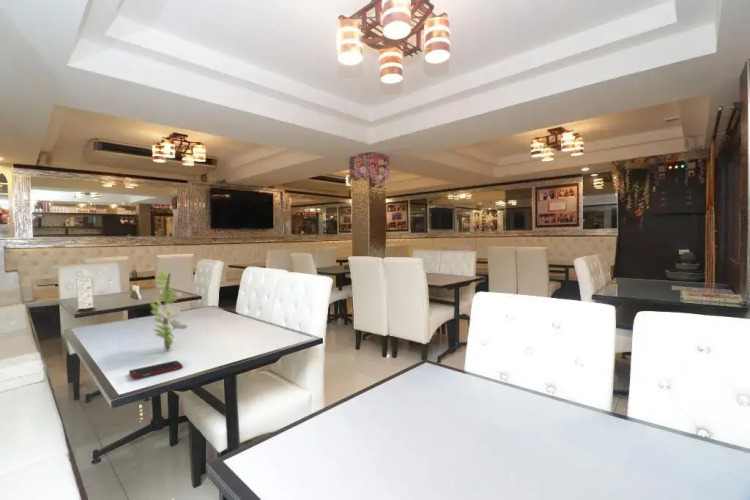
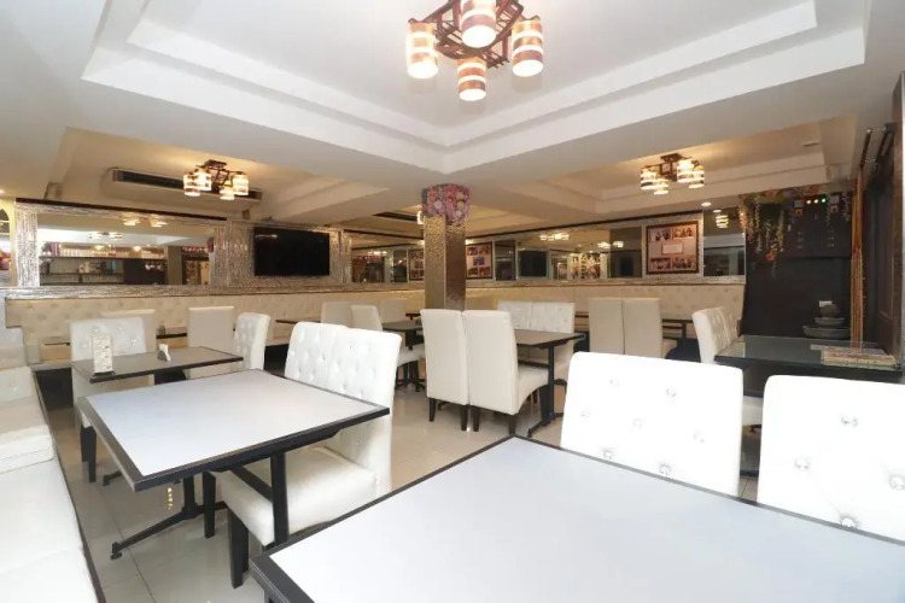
- flower [149,270,189,351]
- cell phone [128,360,184,379]
